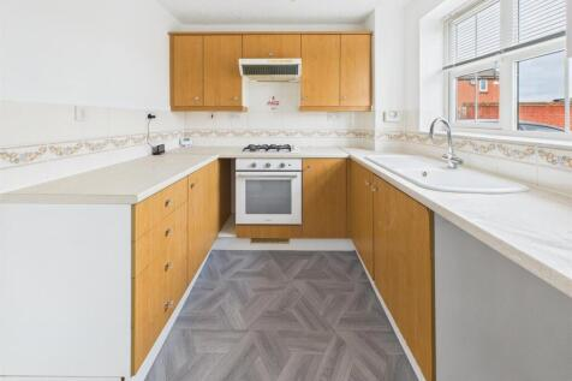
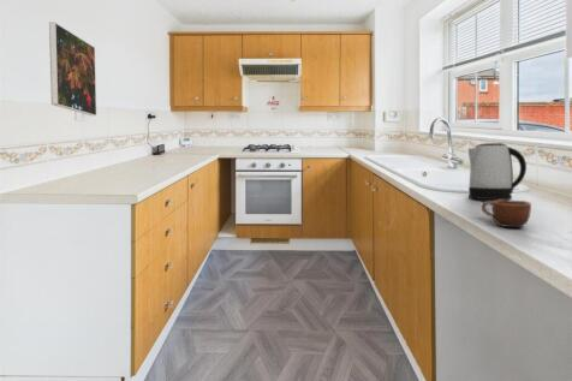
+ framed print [48,22,97,117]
+ mug [481,200,532,228]
+ kettle [467,142,528,201]
